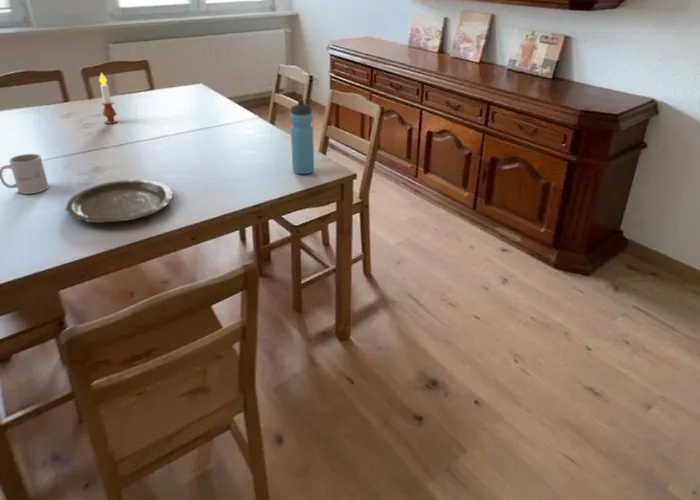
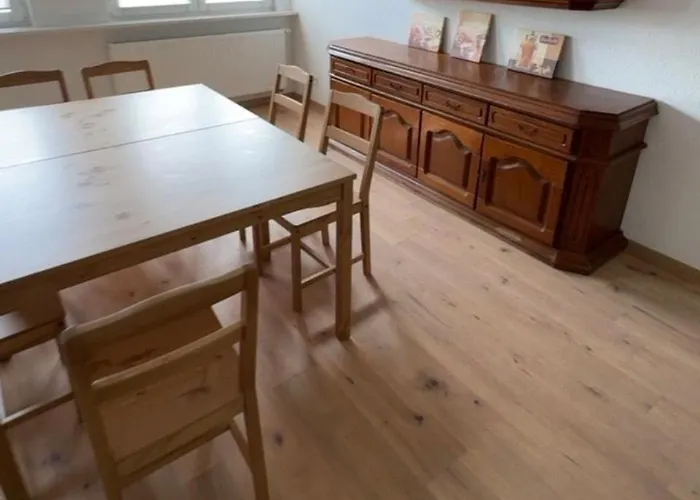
- mug [0,153,50,195]
- water bottle [289,99,315,175]
- candle [98,71,119,125]
- plate [64,179,174,224]
